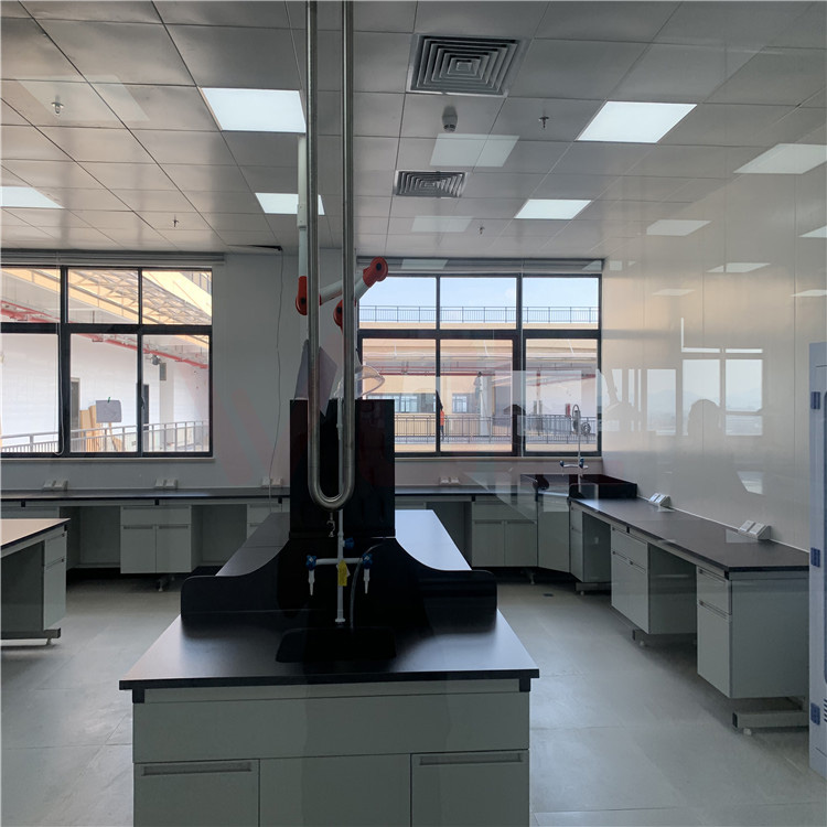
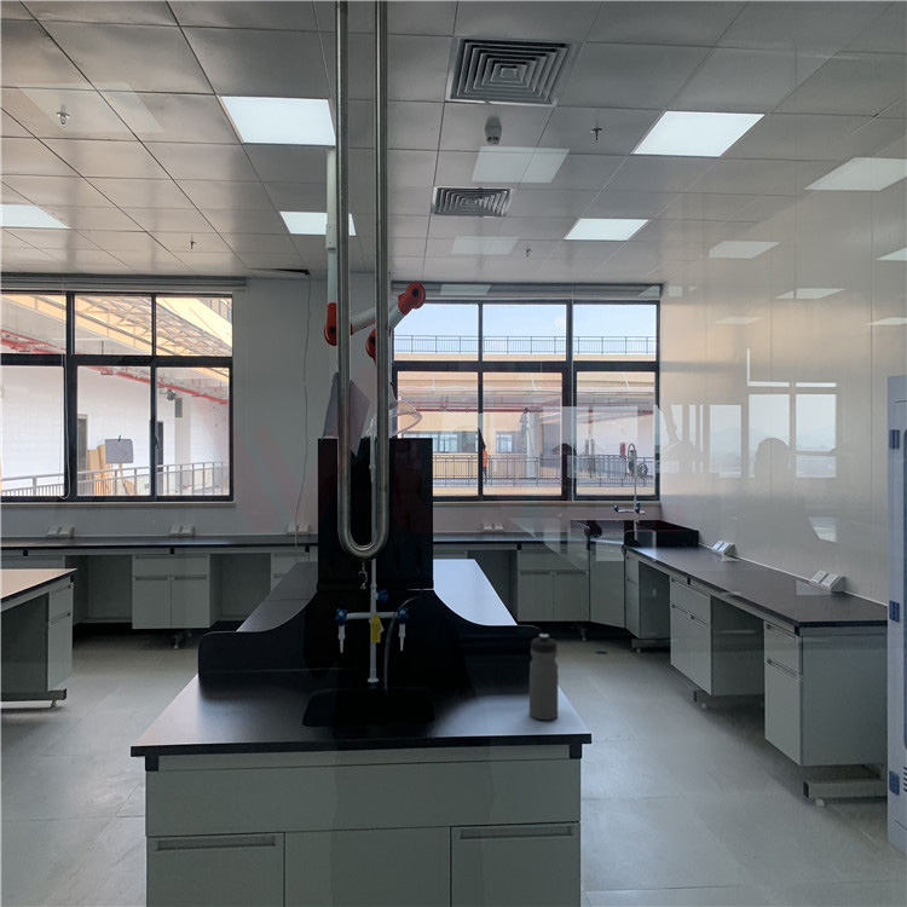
+ water bottle [528,632,560,721]
